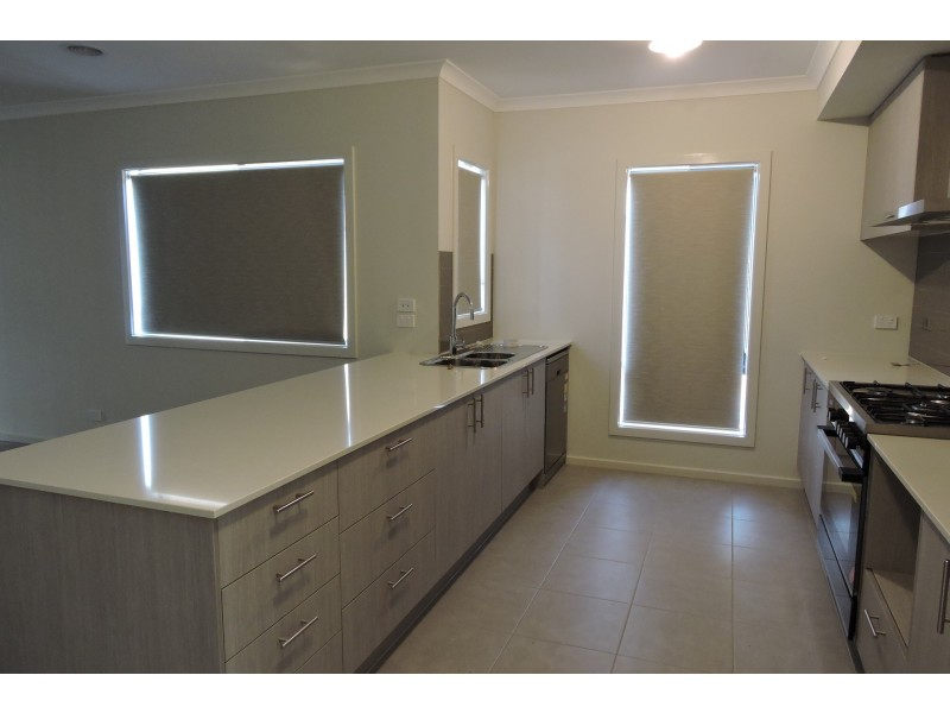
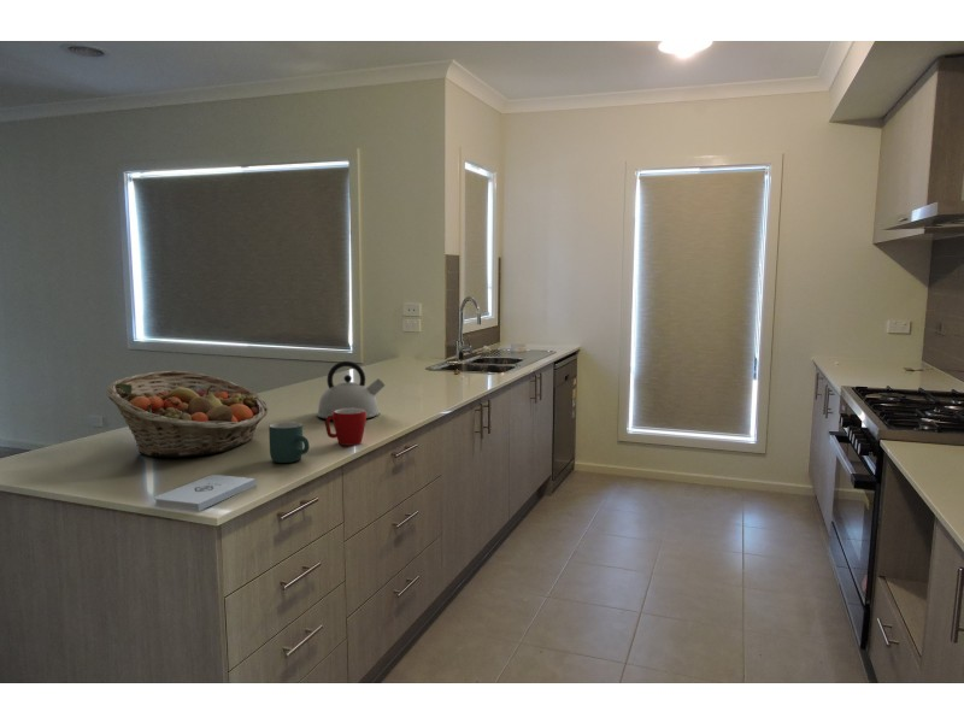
+ mug [324,408,368,446]
+ fruit basket [106,370,269,458]
+ notepad [153,474,257,512]
+ mug [268,421,310,464]
+ kettle [316,360,386,419]
